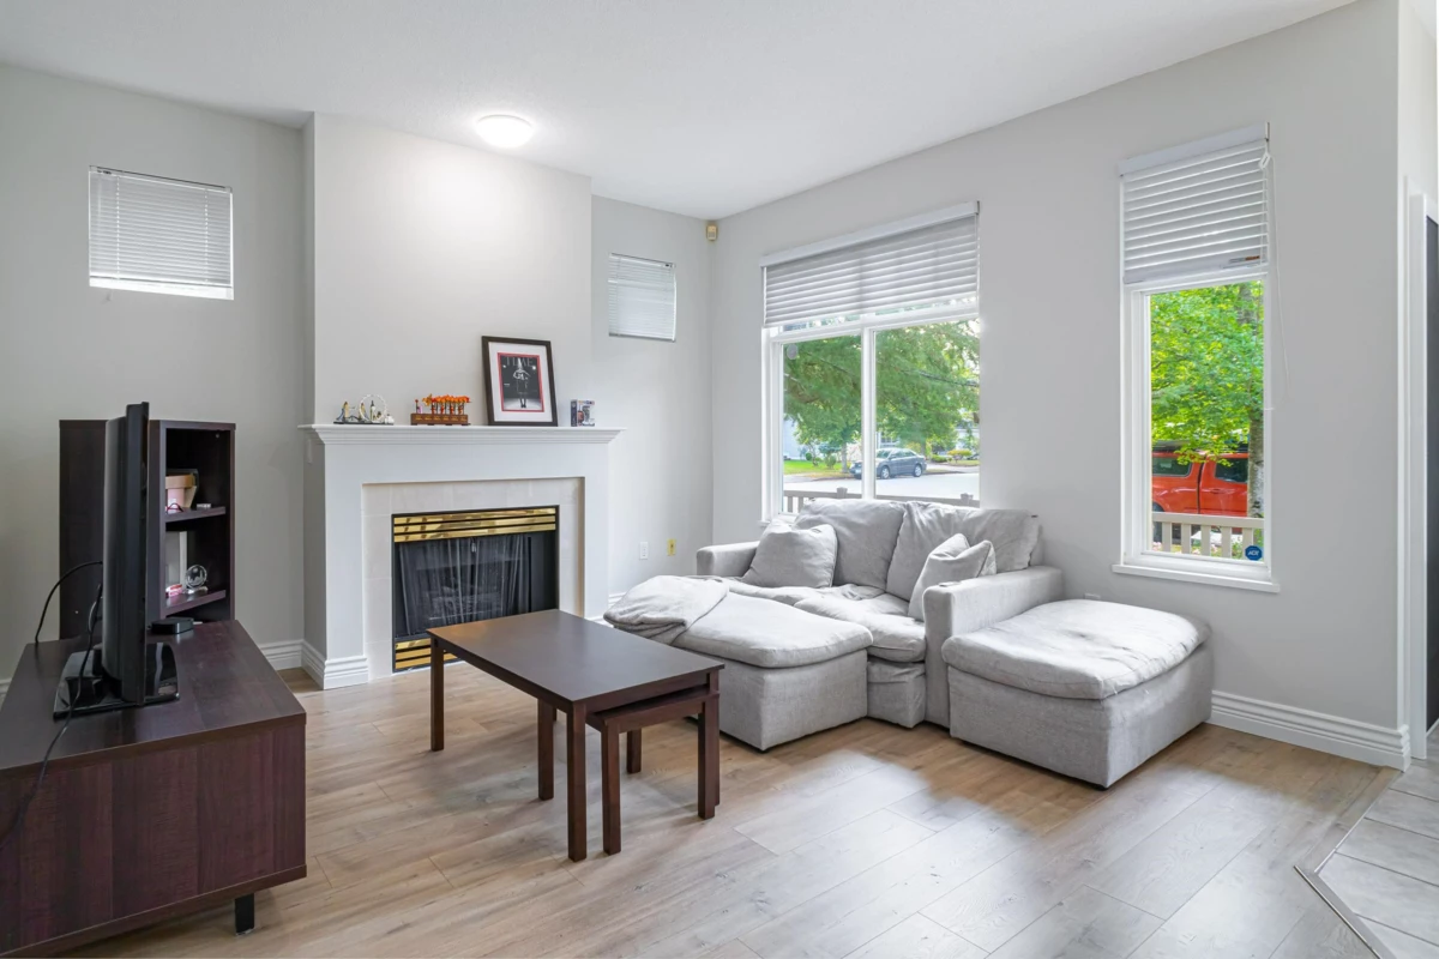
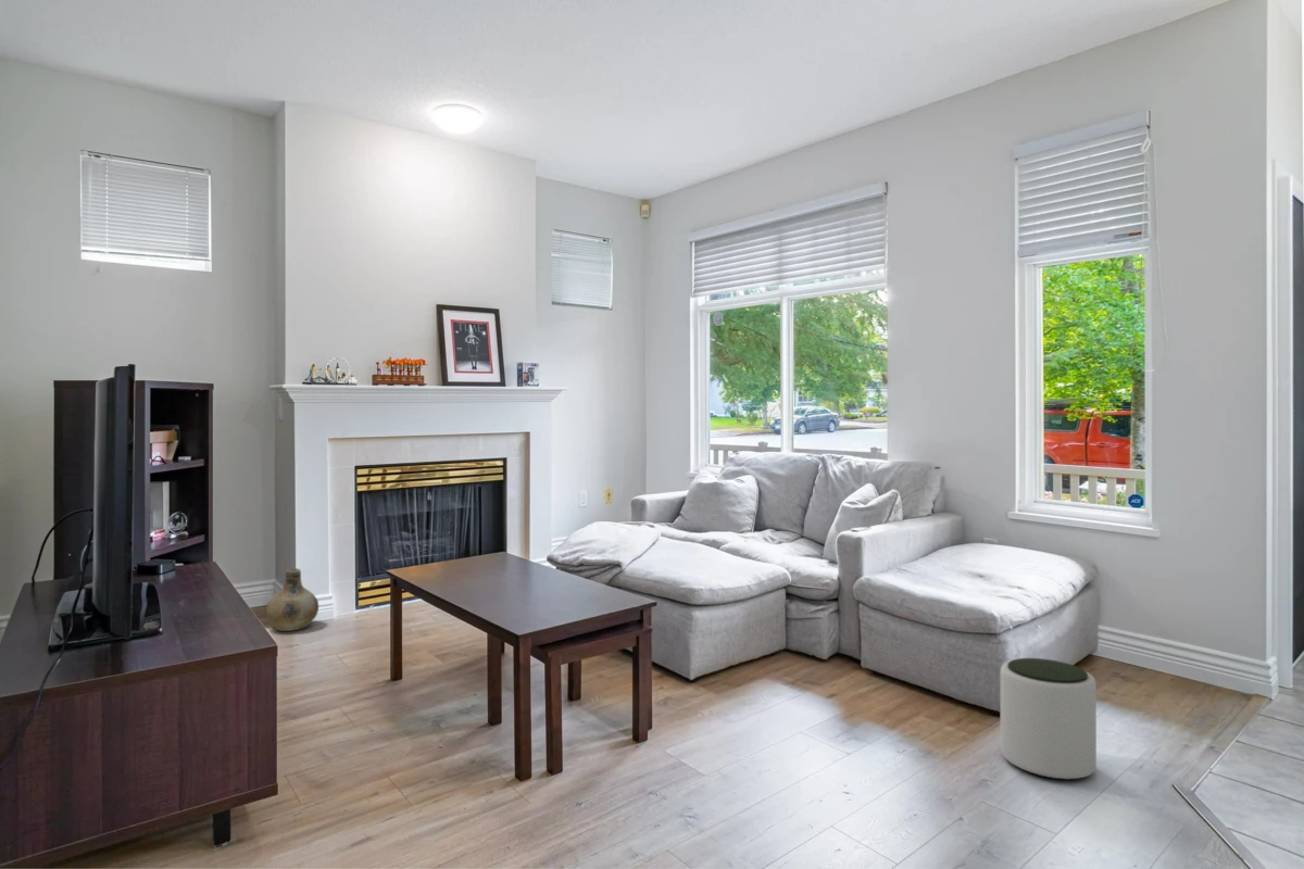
+ ceramic jug [265,567,319,632]
+ plant pot [1000,657,1098,781]
